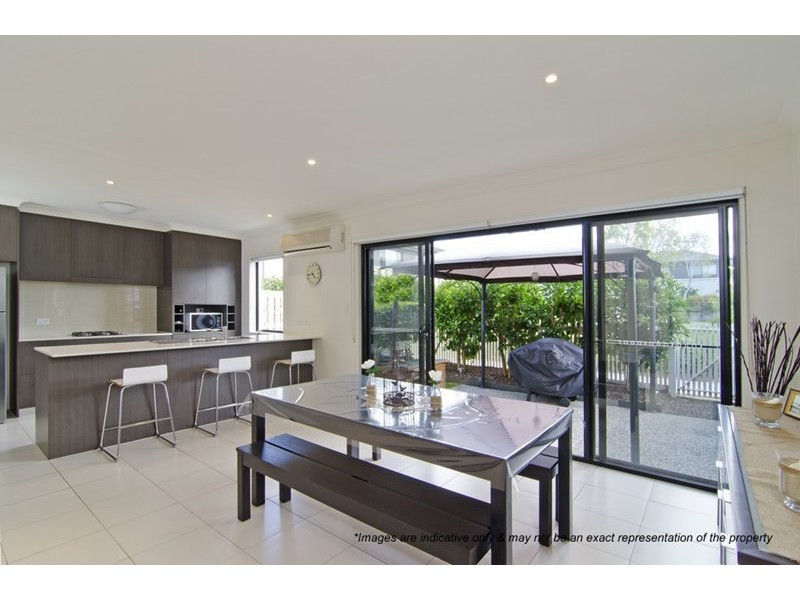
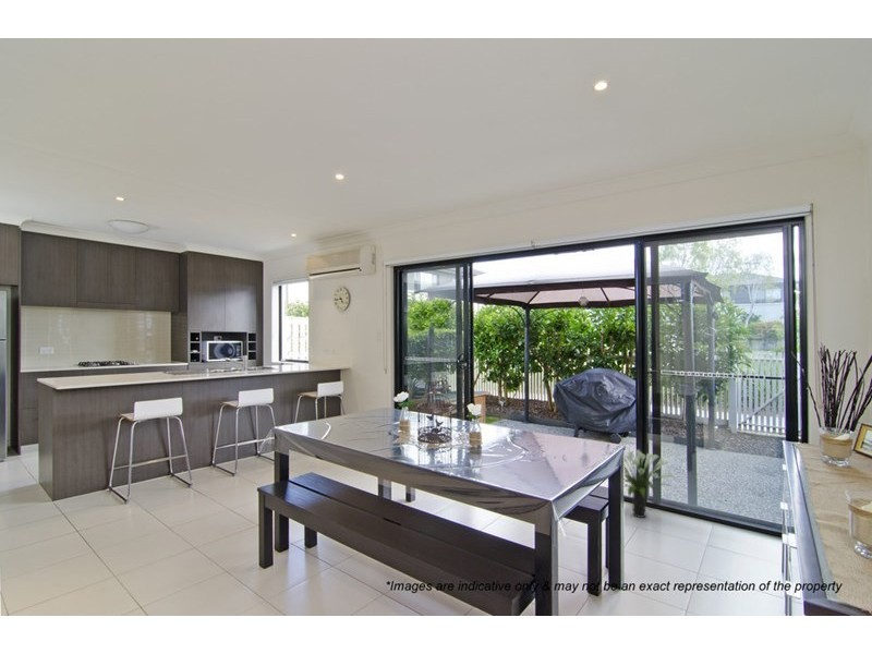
+ potted plant [623,448,675,519]
